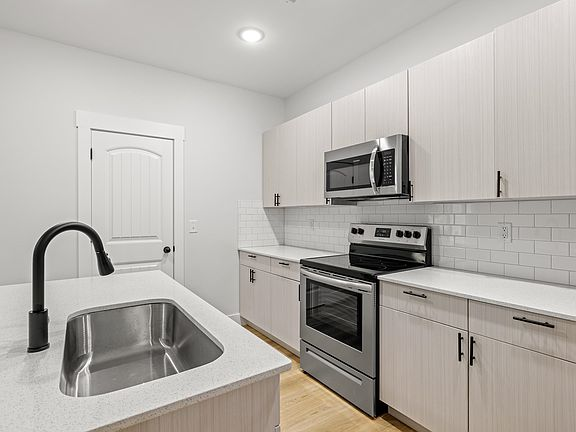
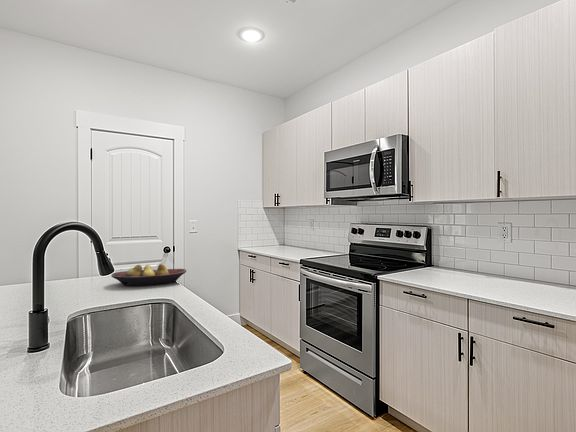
+ fruit bowl [110,263,187,287]
